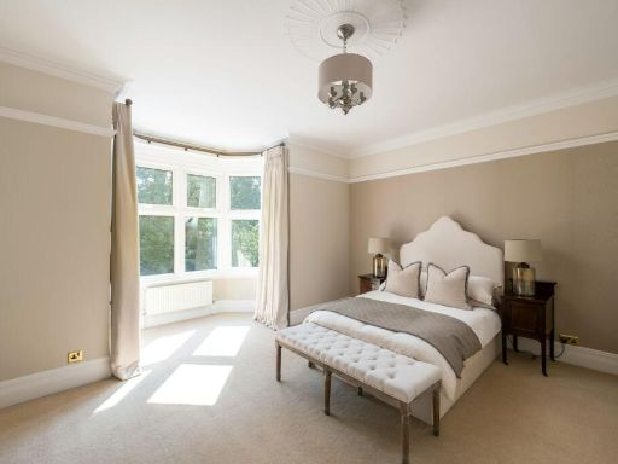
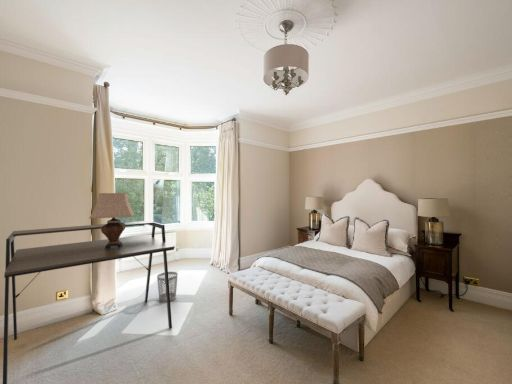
+ table lamp [88,192,135,249]
+ wastebasket [156,271,179,303]
+ desk [2,220,176,384]
